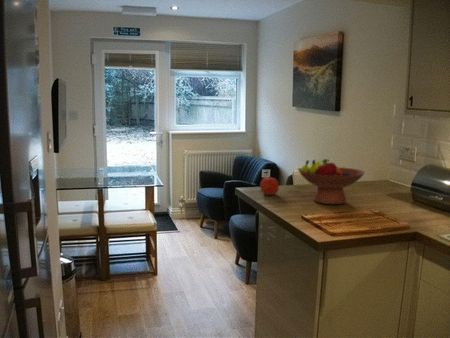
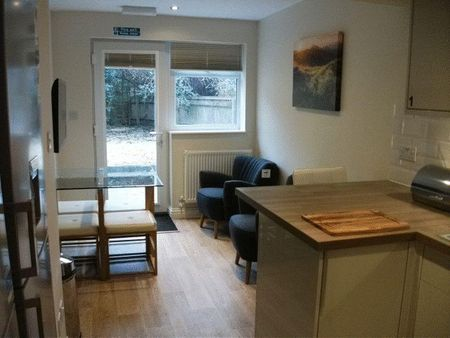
- fruit bowl [297,158,366,205]
- apple [259,176,280,196]
